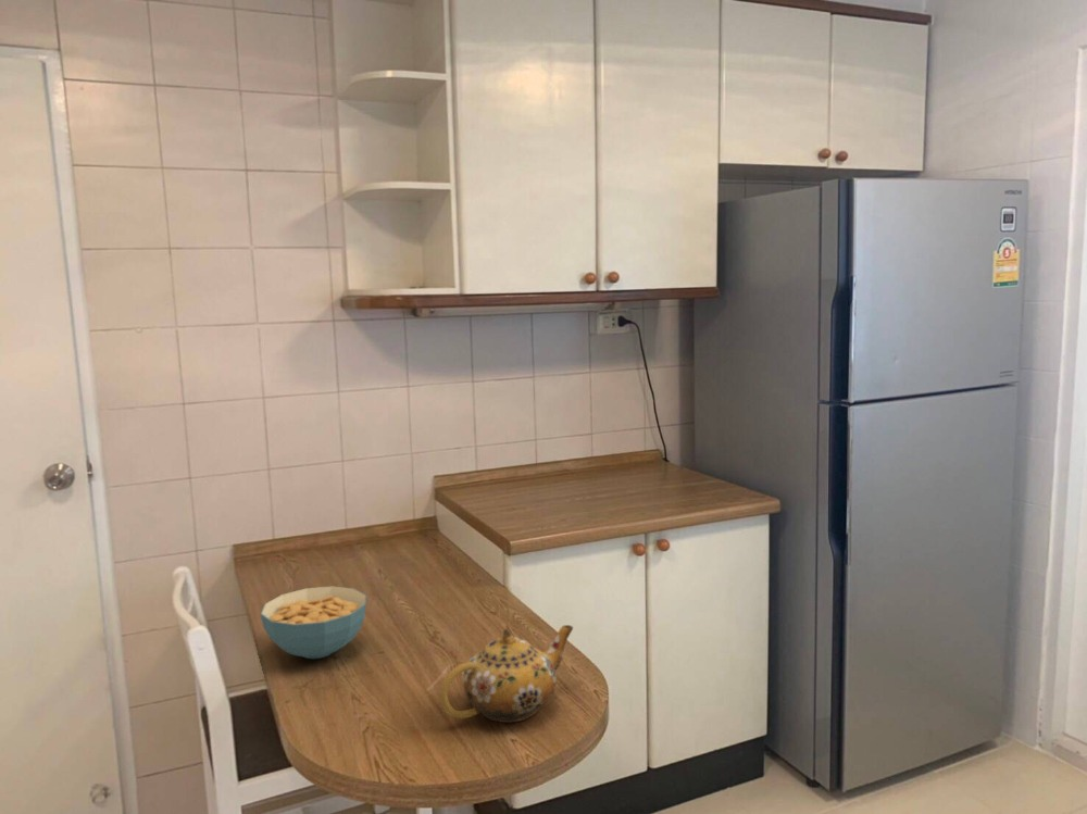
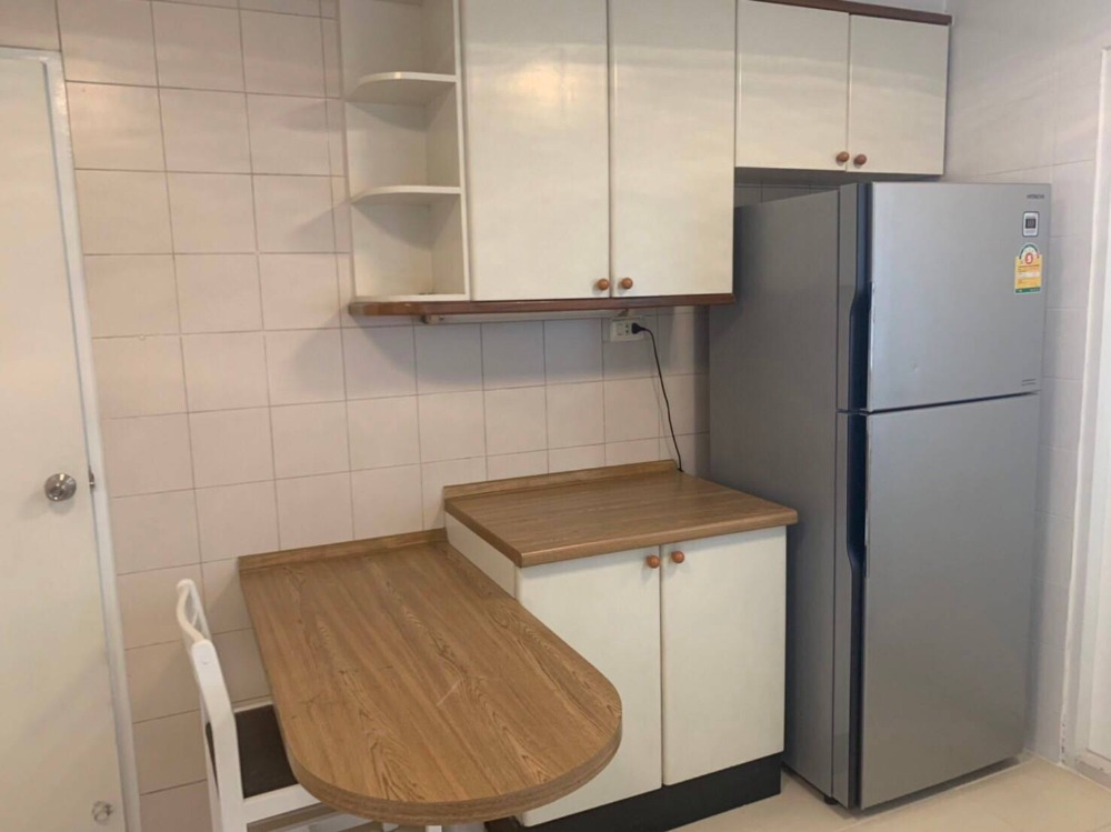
- teapot [439,624,574,724]
- cereal bowl [260,585,367,660]
